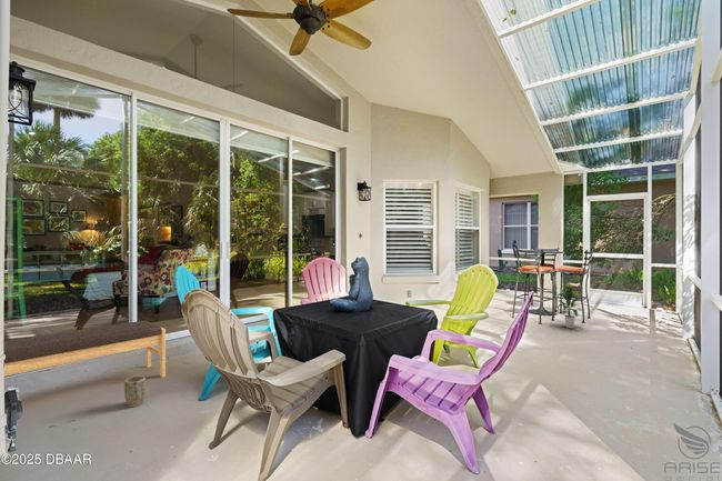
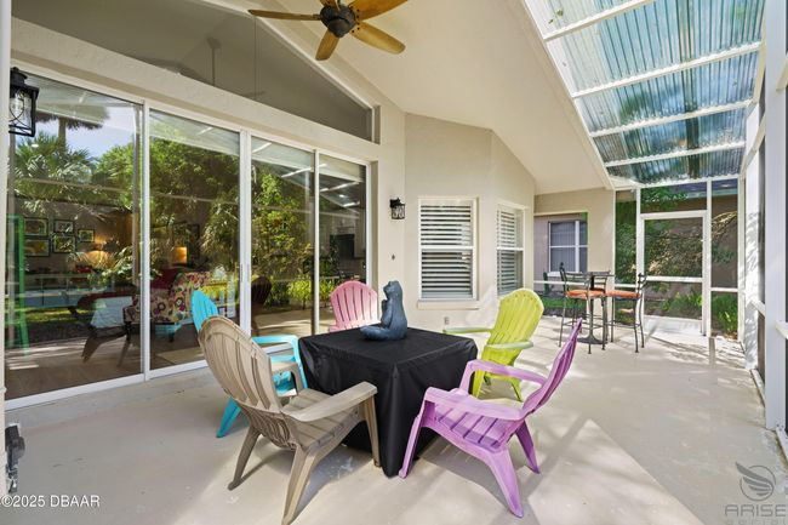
- indoor plant [550,287,584,329]
- plant pot [123,375,147,409]
- bench [3,320,167,379]
